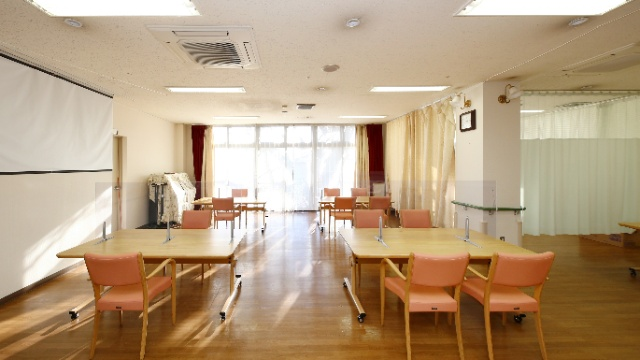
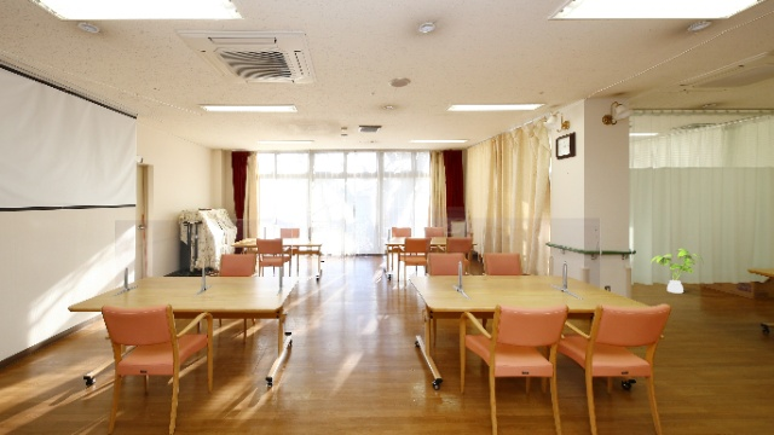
+ house plant [649,248,705,295]
